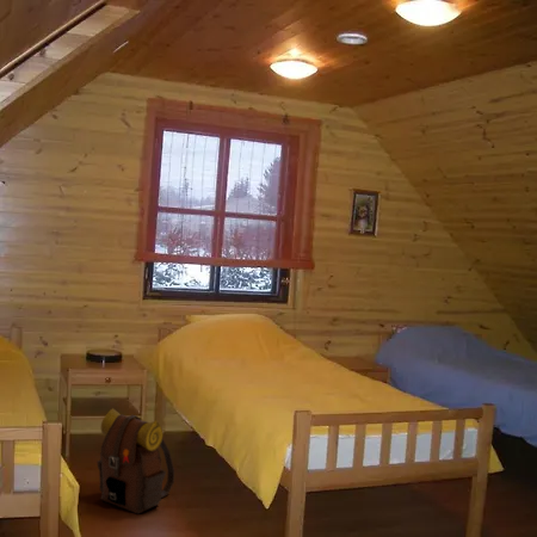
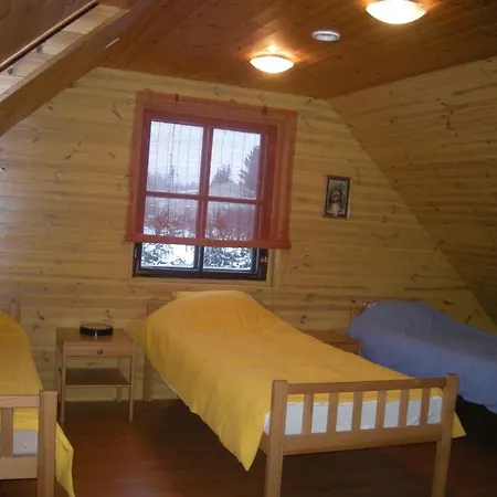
- backpack [95,407,175,516]
